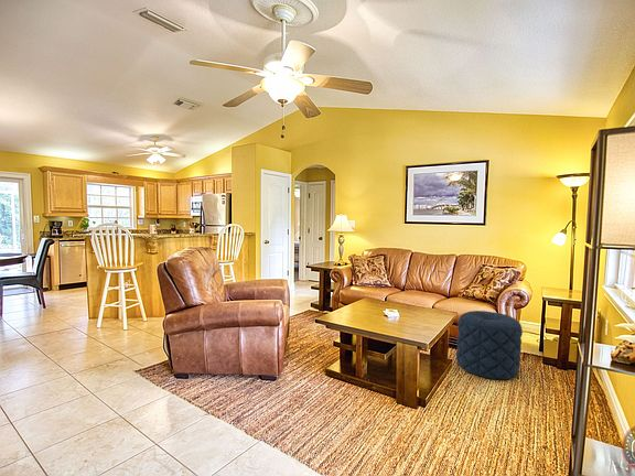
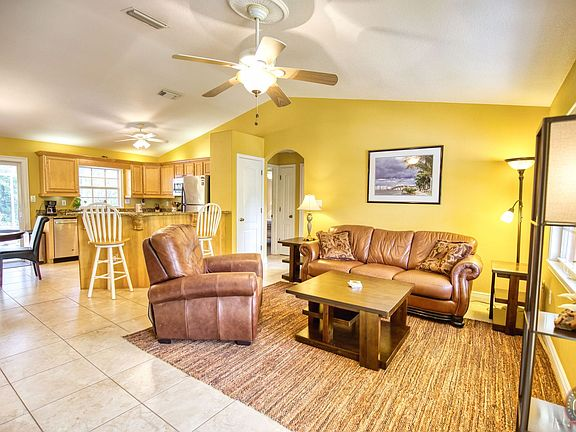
- pouf [455,310,524,380]
